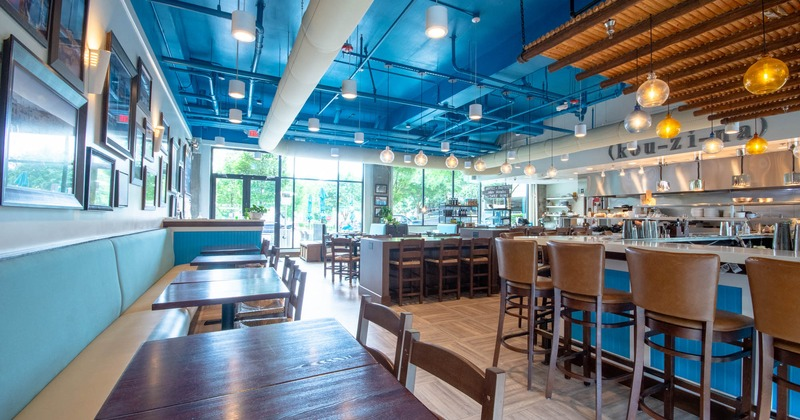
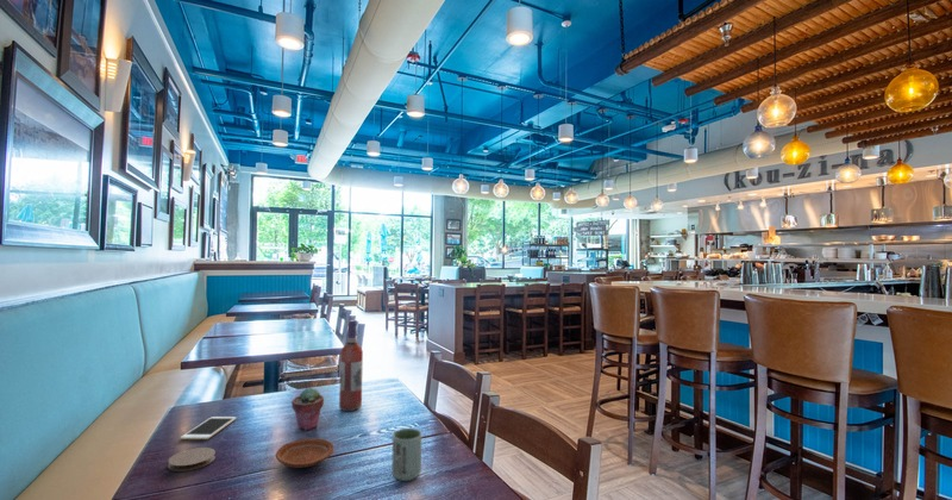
+ potted succulent [290,386,325,431]
+ cup [390,427,422,482]
+ plate [275,437,336,469]
+ cell phone [180,415,238,440]
+ coaster [167,446,217,473]
+ wine bottle [338,319,364,412]
